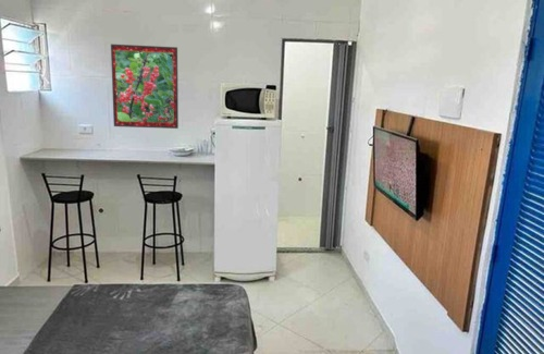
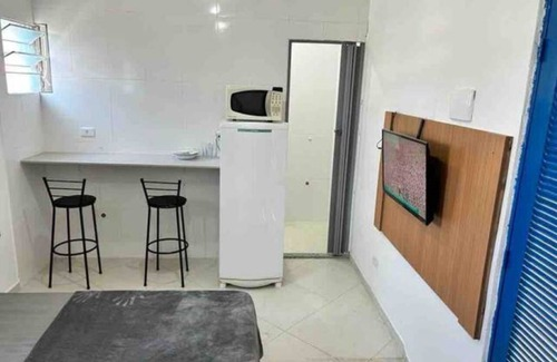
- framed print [110,44,180,130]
